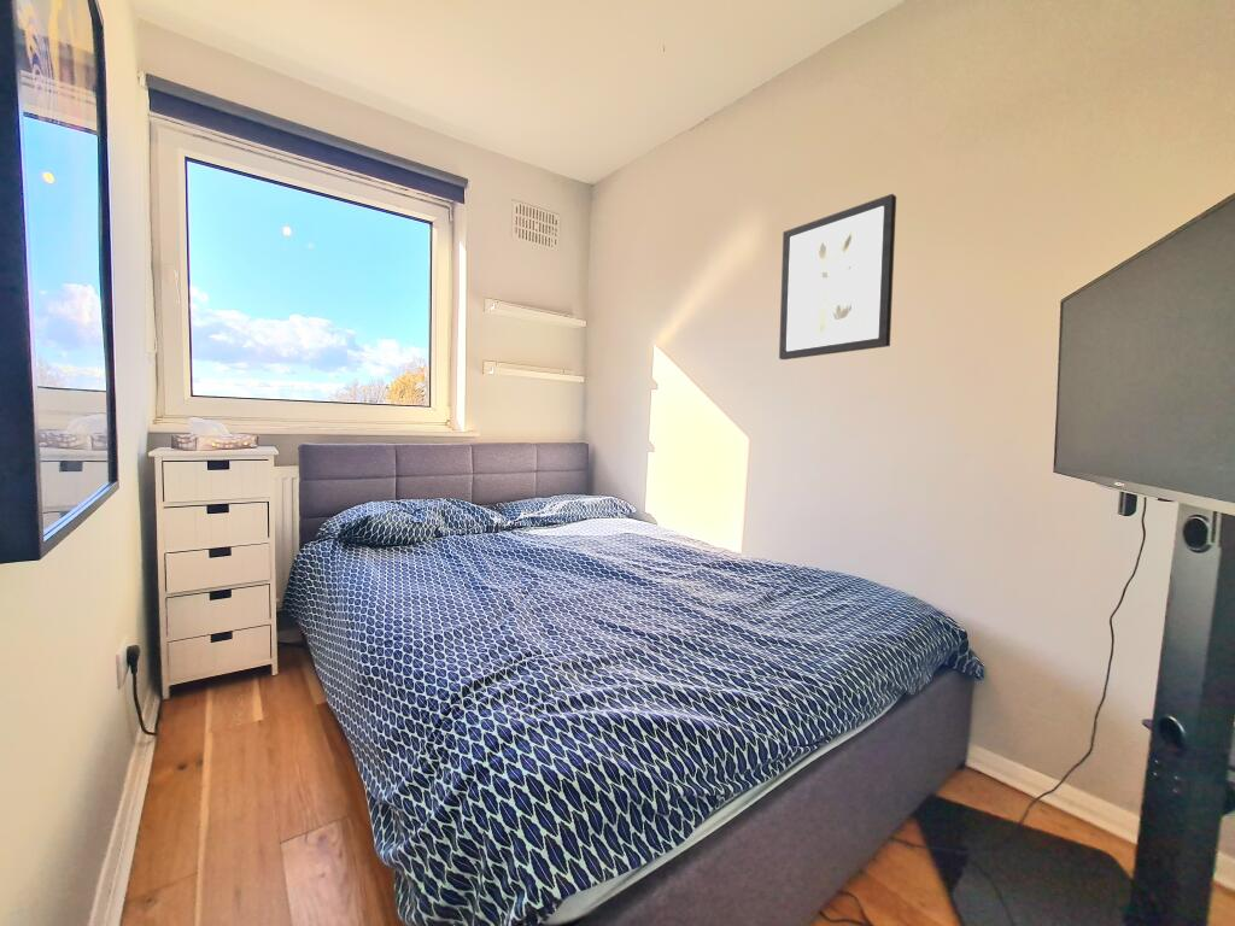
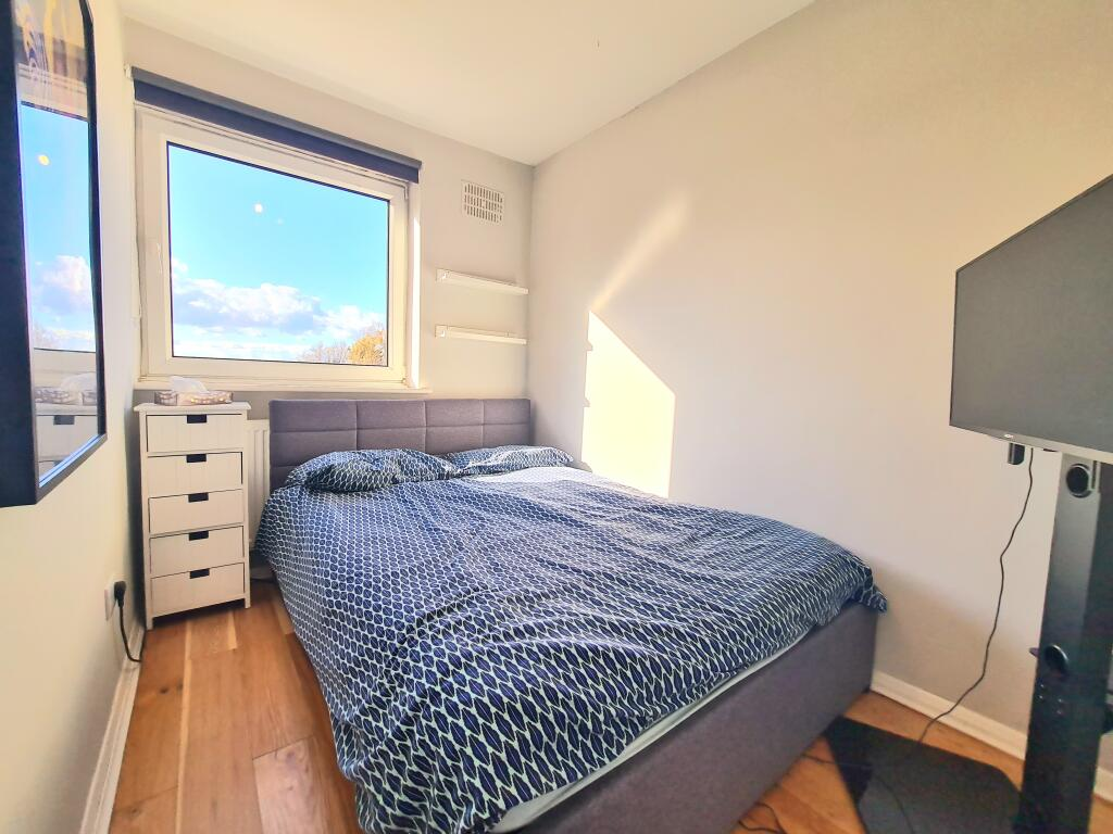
- wall art [778,193,897,361]
